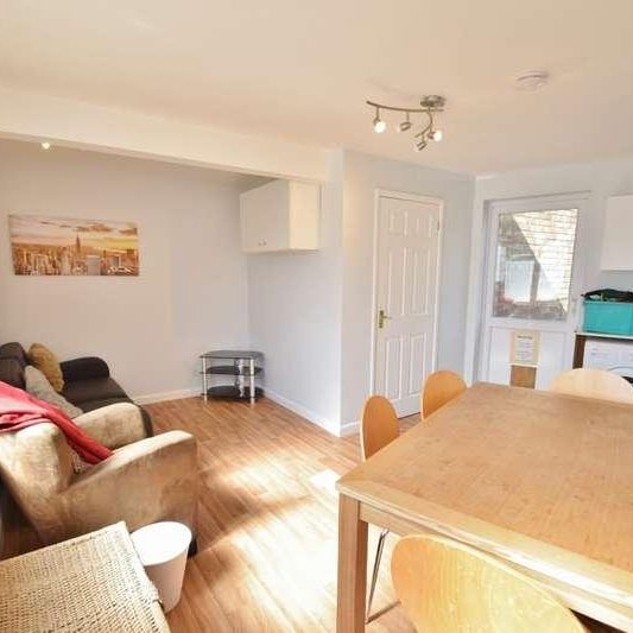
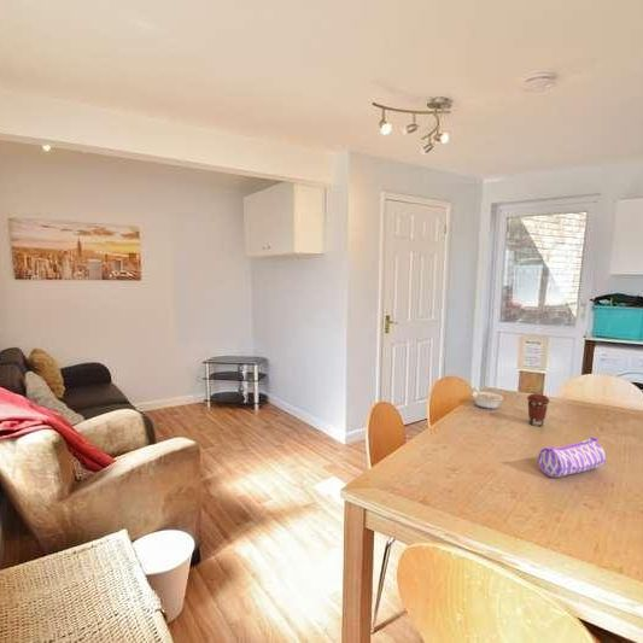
+ legume [470,387,504,410]
+ coffee cup [526,392,551,427]
+ pencil case [537,436,607,479]
